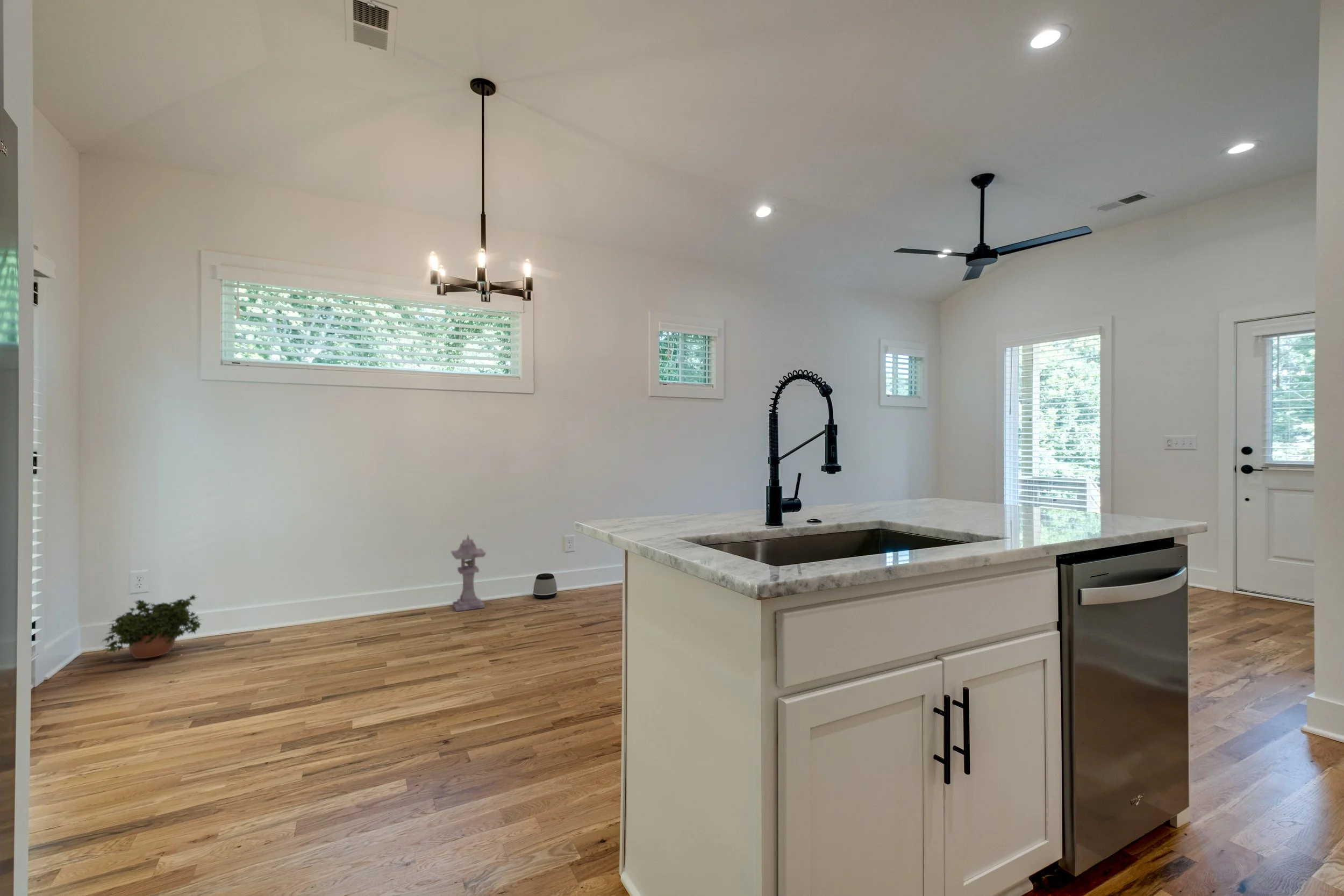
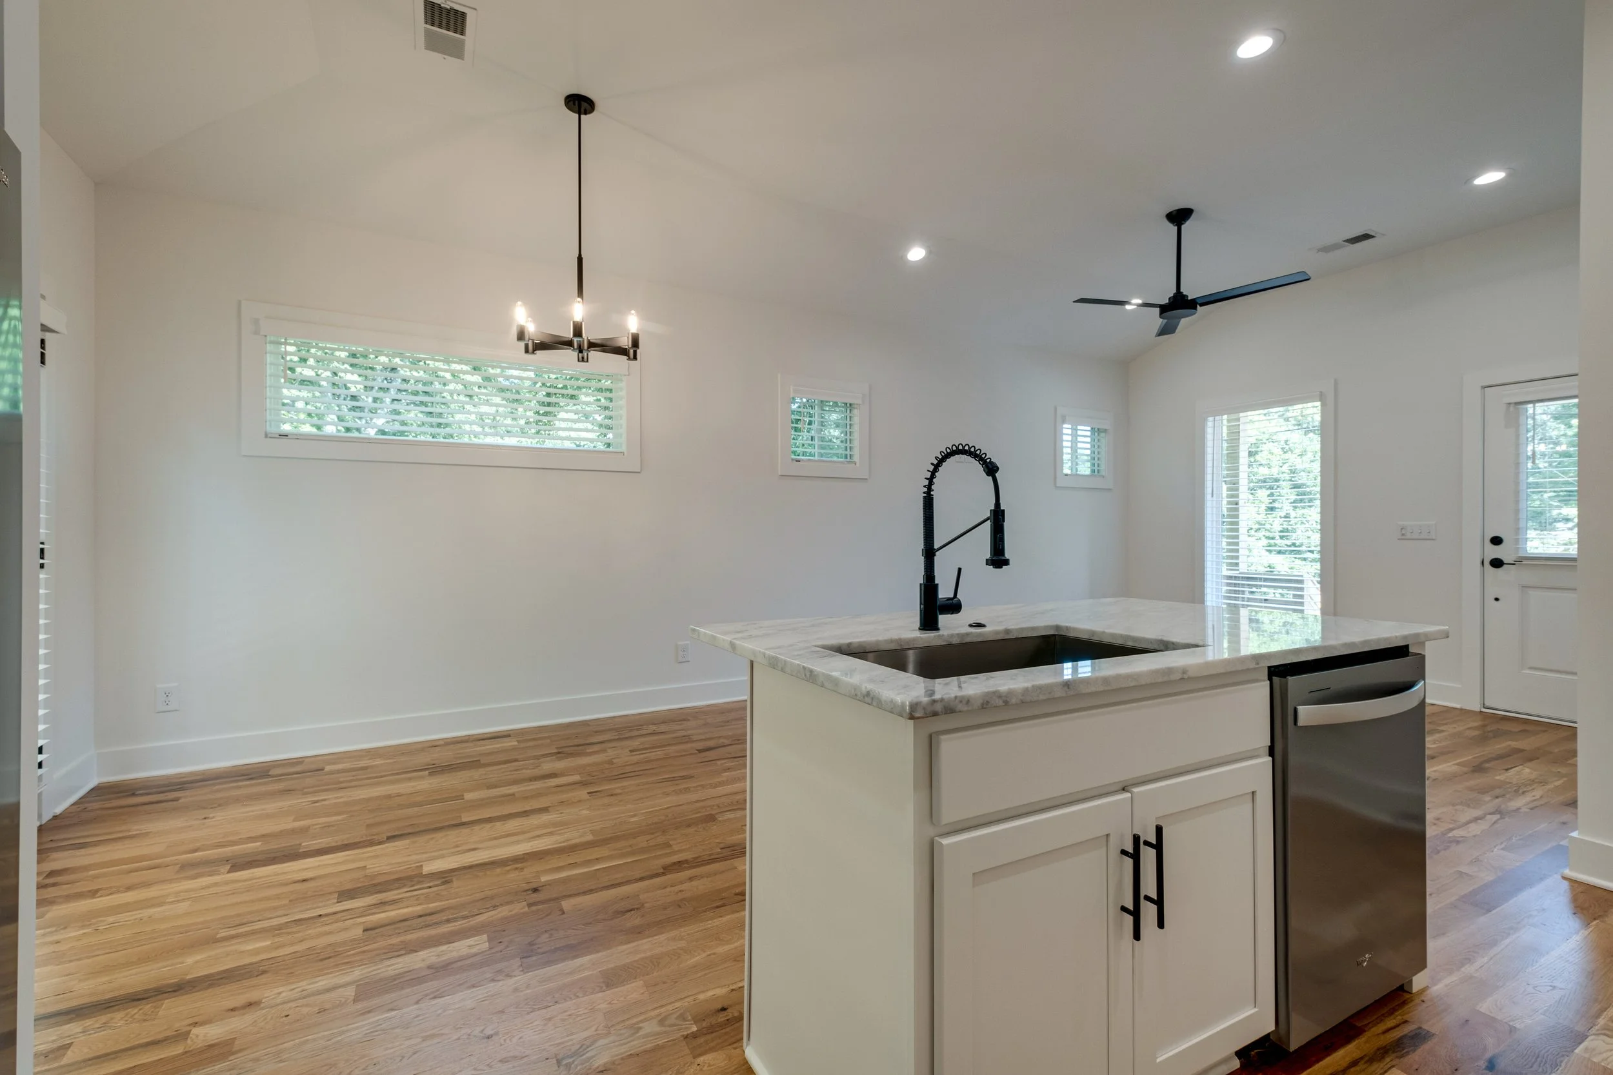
- speaker [532,573,558,599]
- lantern [450,534,487,612]
- potted plant [101,593,203,661]
